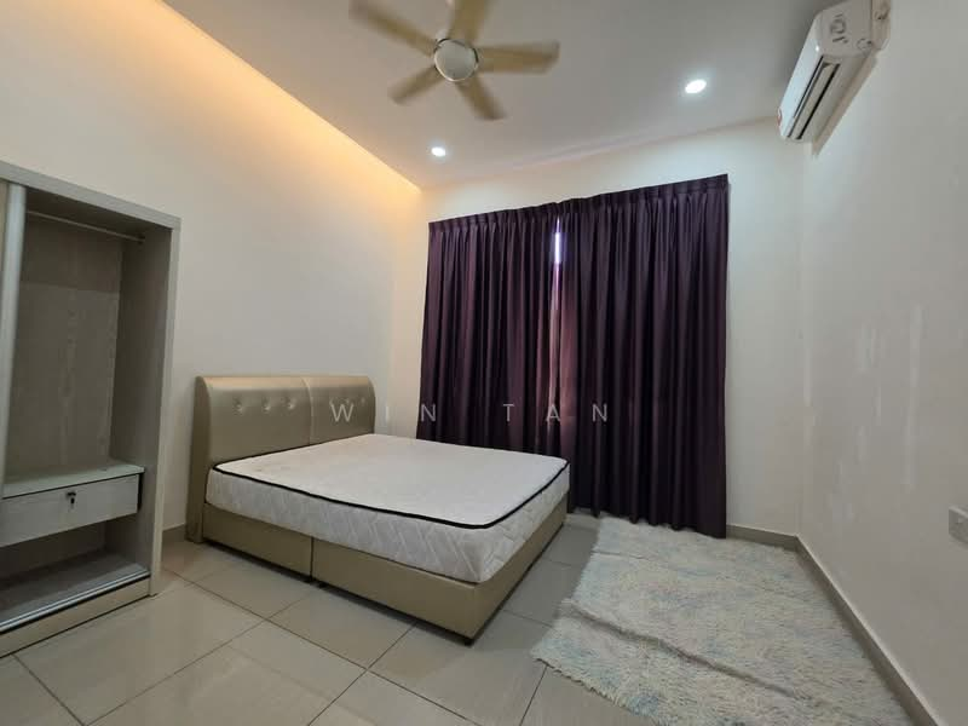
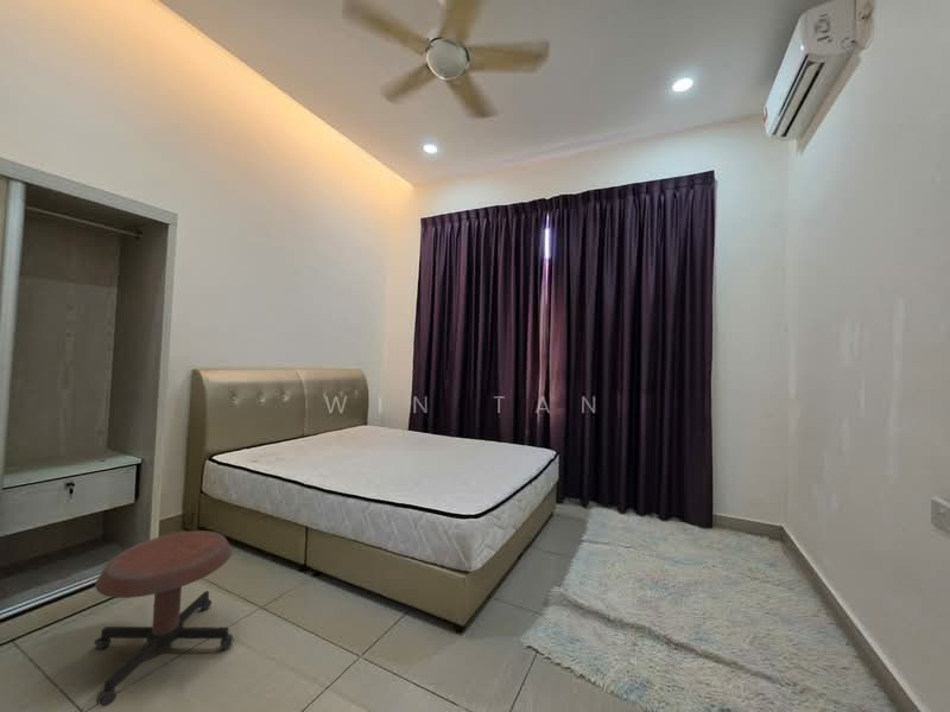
+ stool [93,529,235,707]
